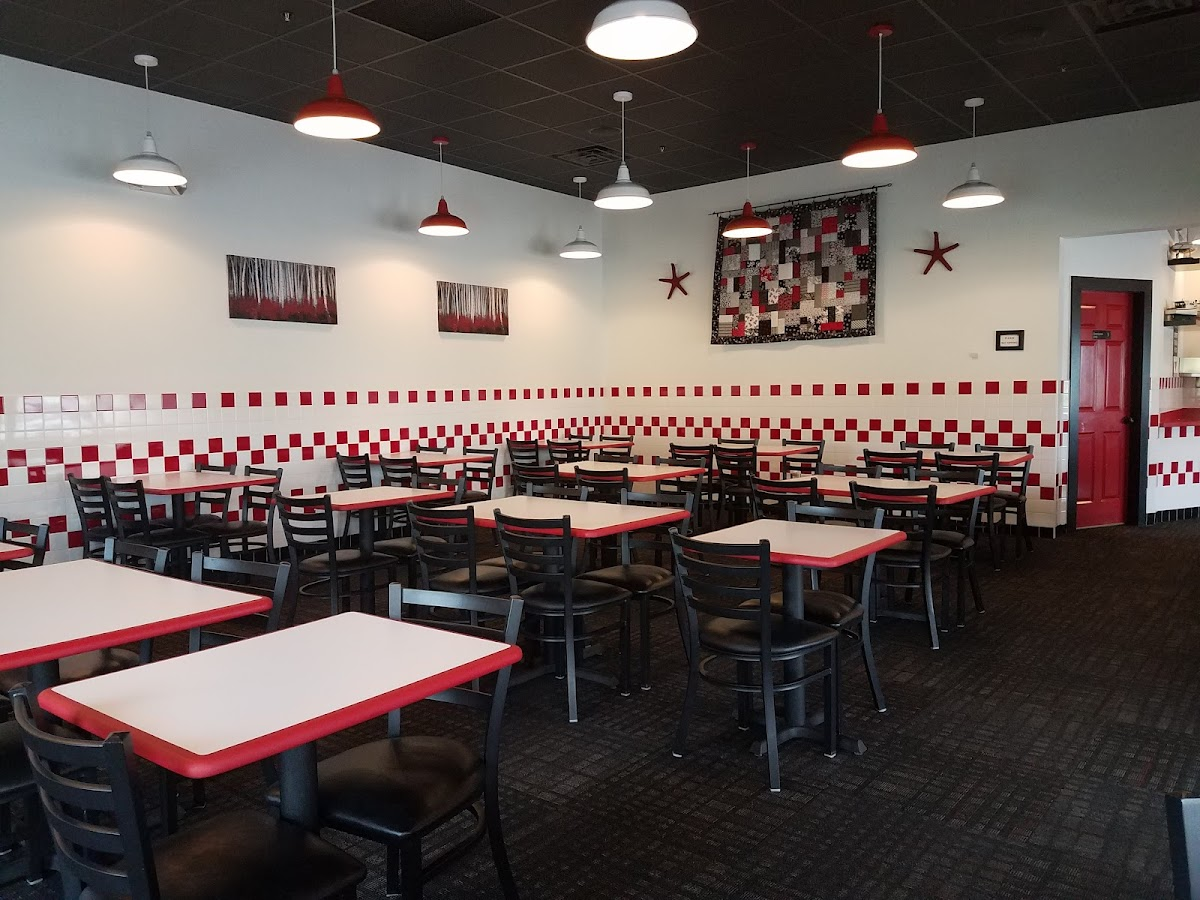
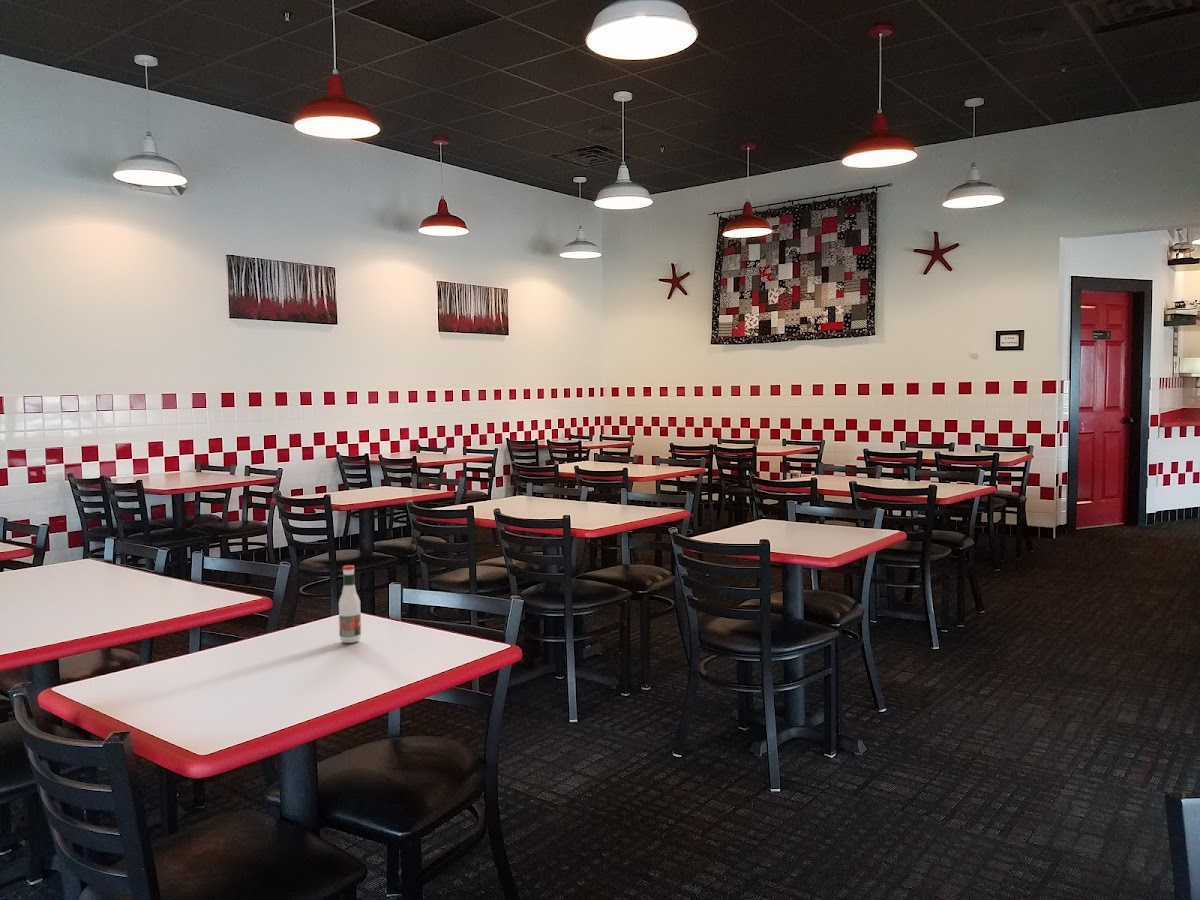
+ tabasco sauce [338,564,362,644]
